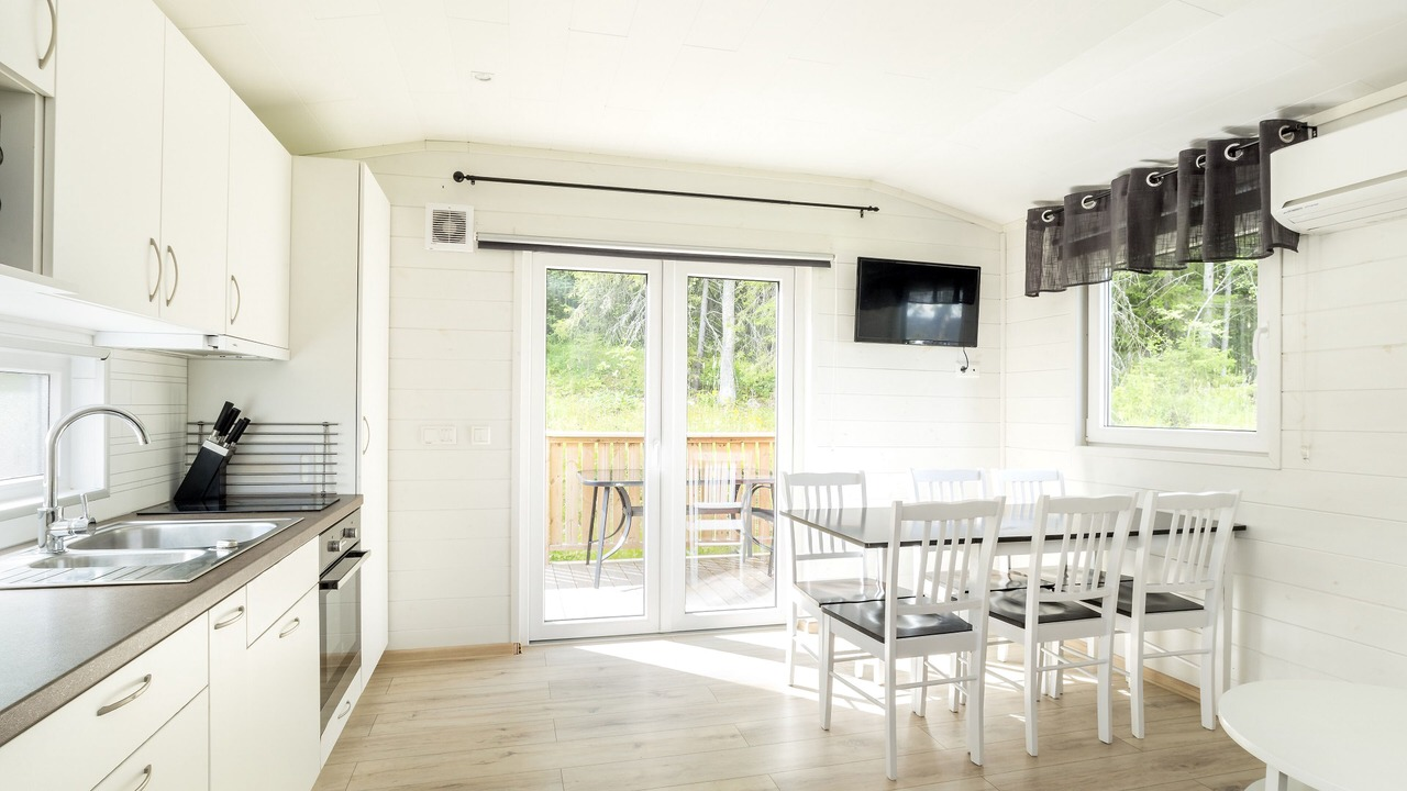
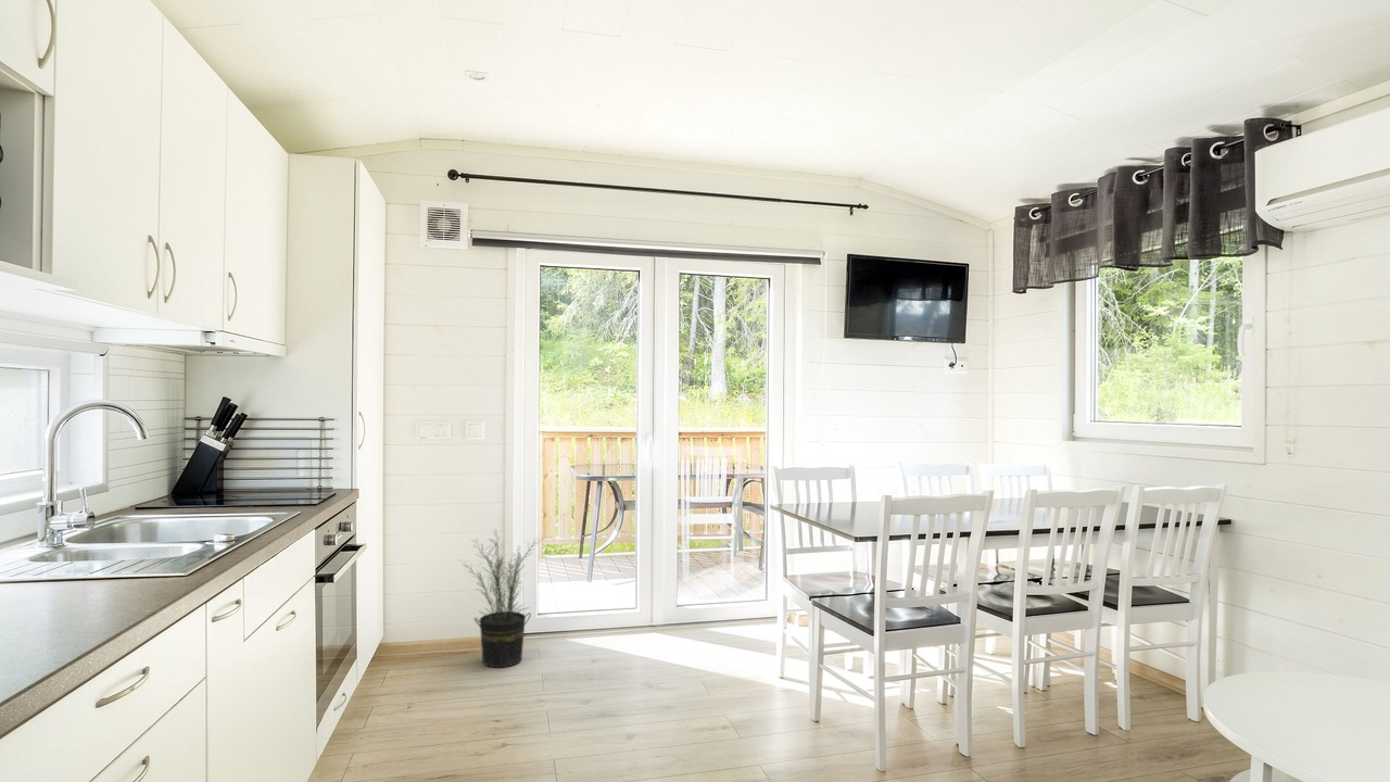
+ potted plant [459,529,540,669]
